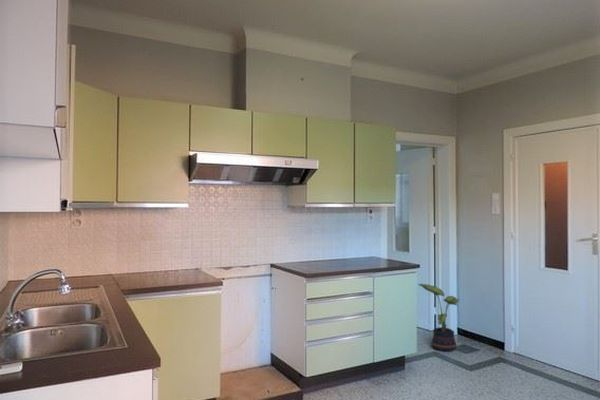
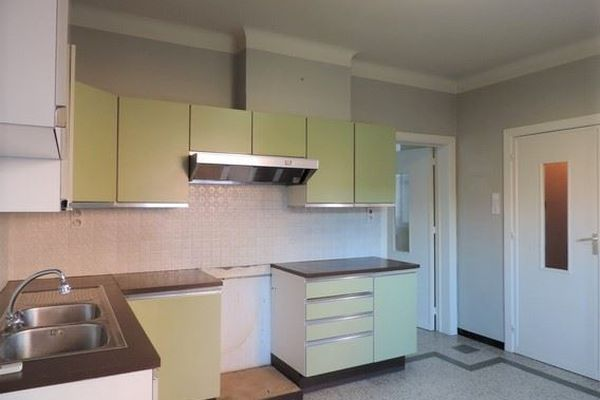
- potted plant [417,283,460,352]
